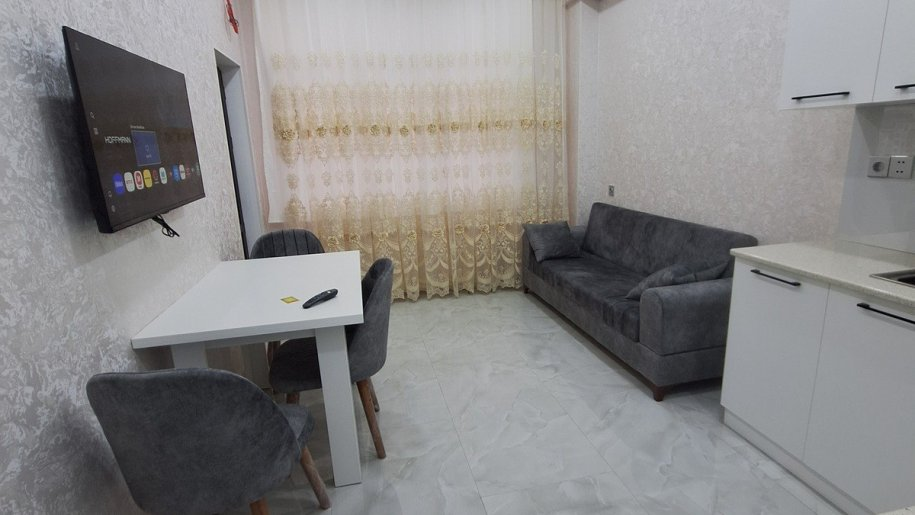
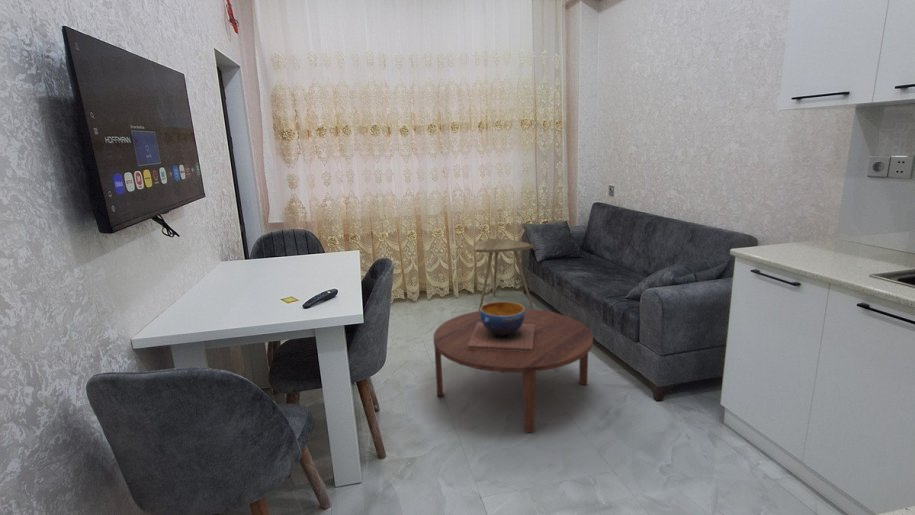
+ decorative bowl [467,301,535,352]
+ side table [474,238,534,311]
+ coffee table [432,308,594,433]
